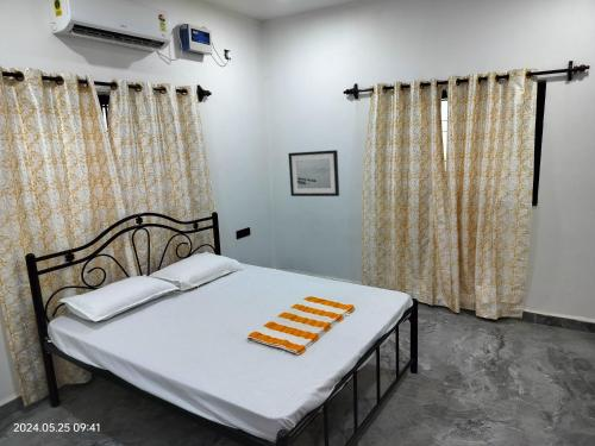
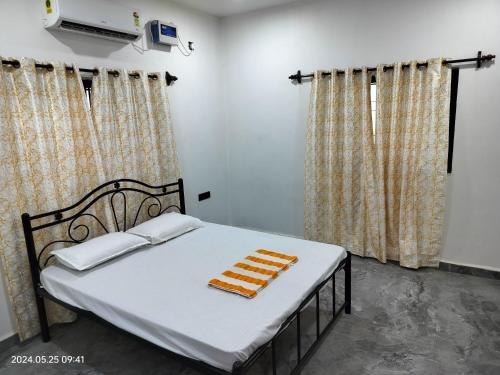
- wall art [287,149,340,197]
